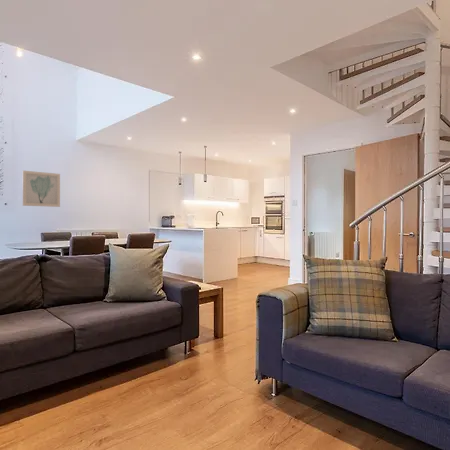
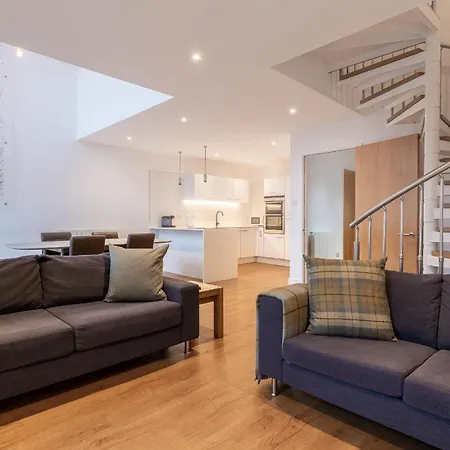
- wall art [22,169,61,208]
